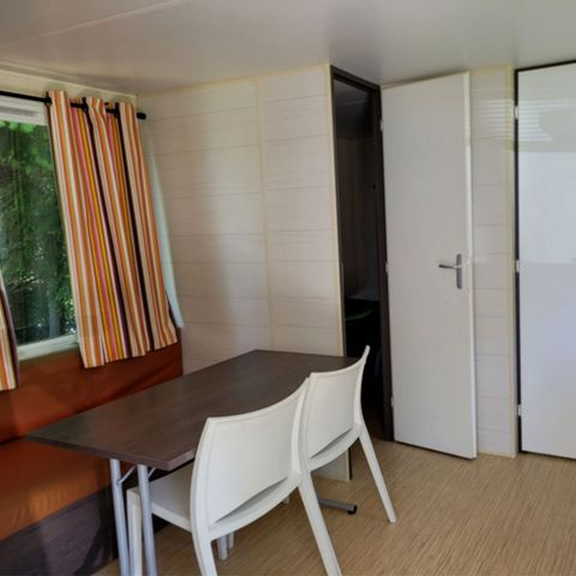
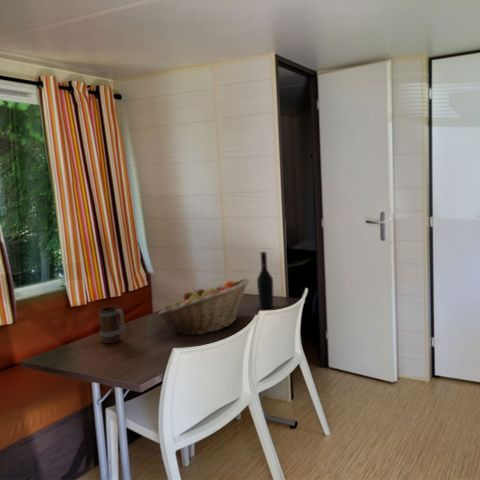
+ fruit basket [157,277,250,336]
+ wine bottle [256,251,274,310]
+ mug [98,306,126,344]
